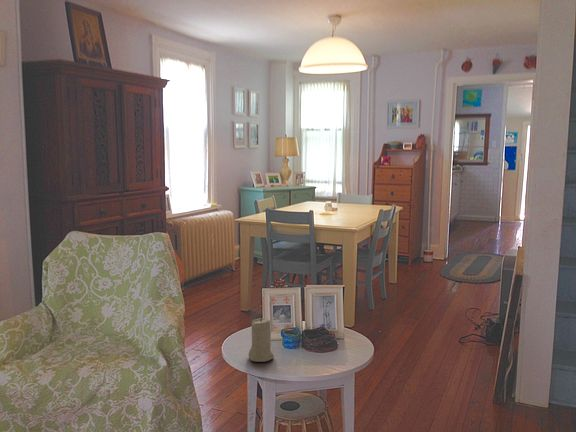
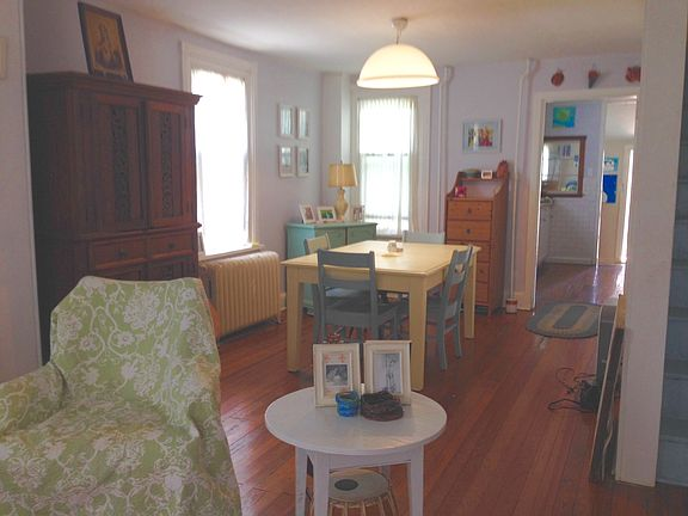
- candle [248,316,275,363]
